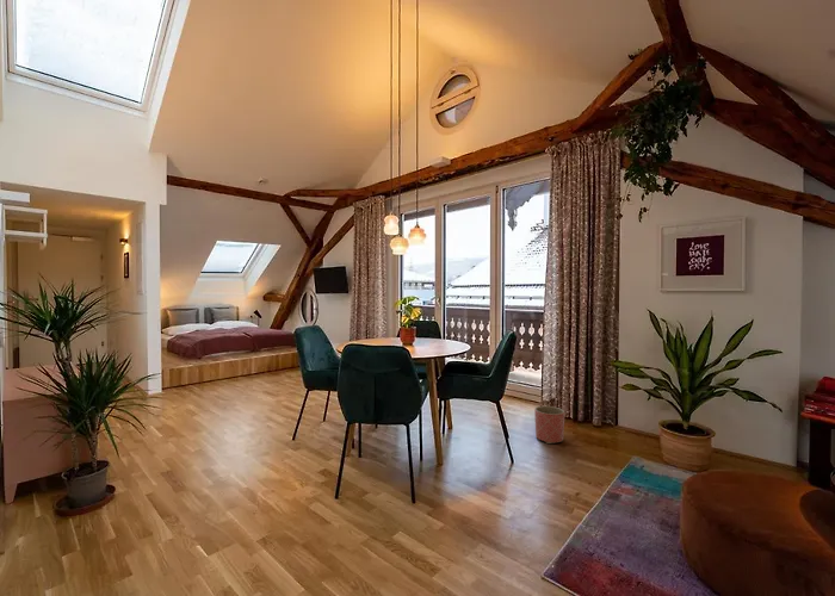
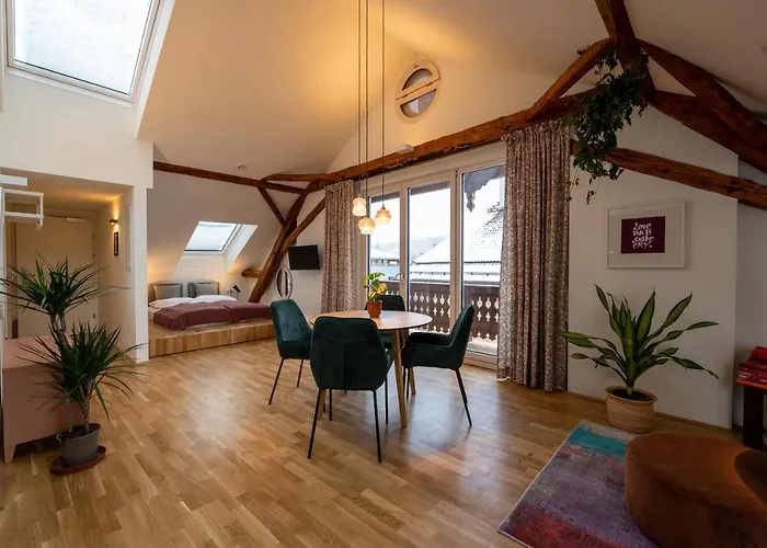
- planter [533,405,565,445]
